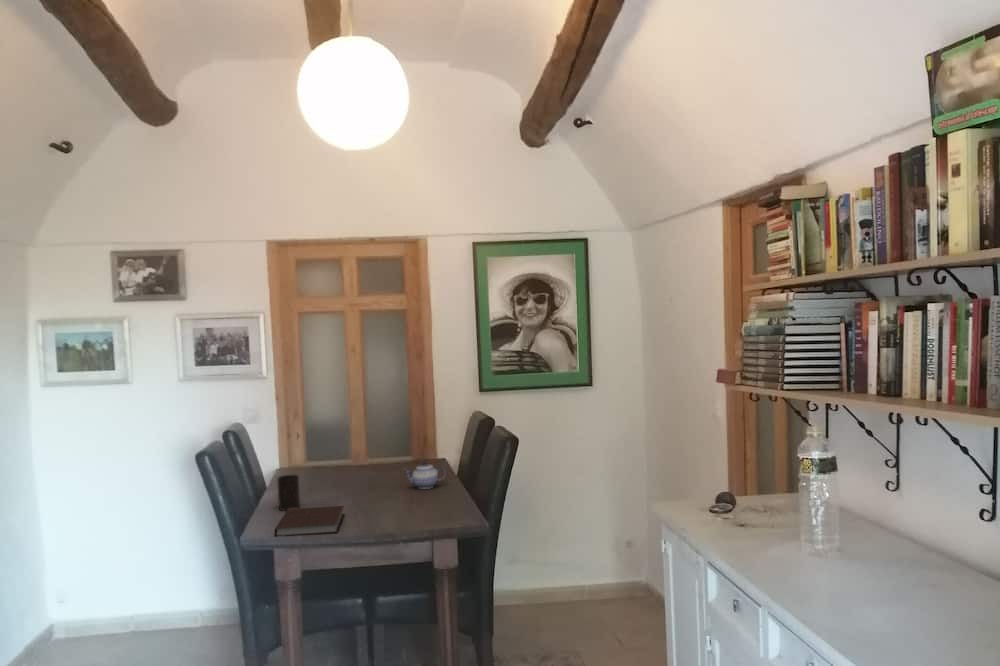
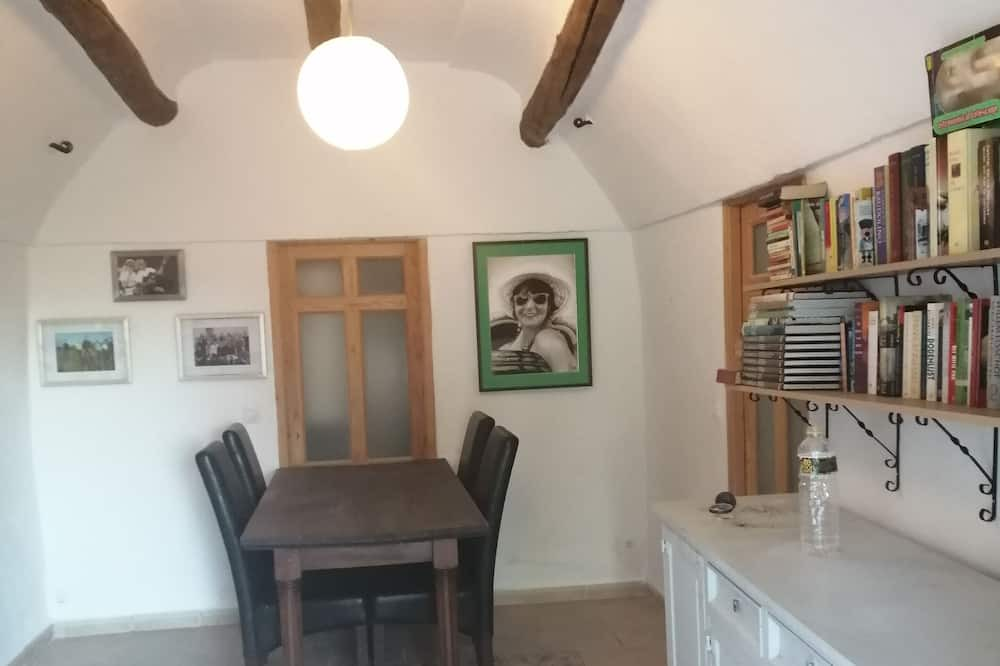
- teapot [403,461,447,490]
- cup [276,474,301,512]
- notebook [274,505,346,538]
